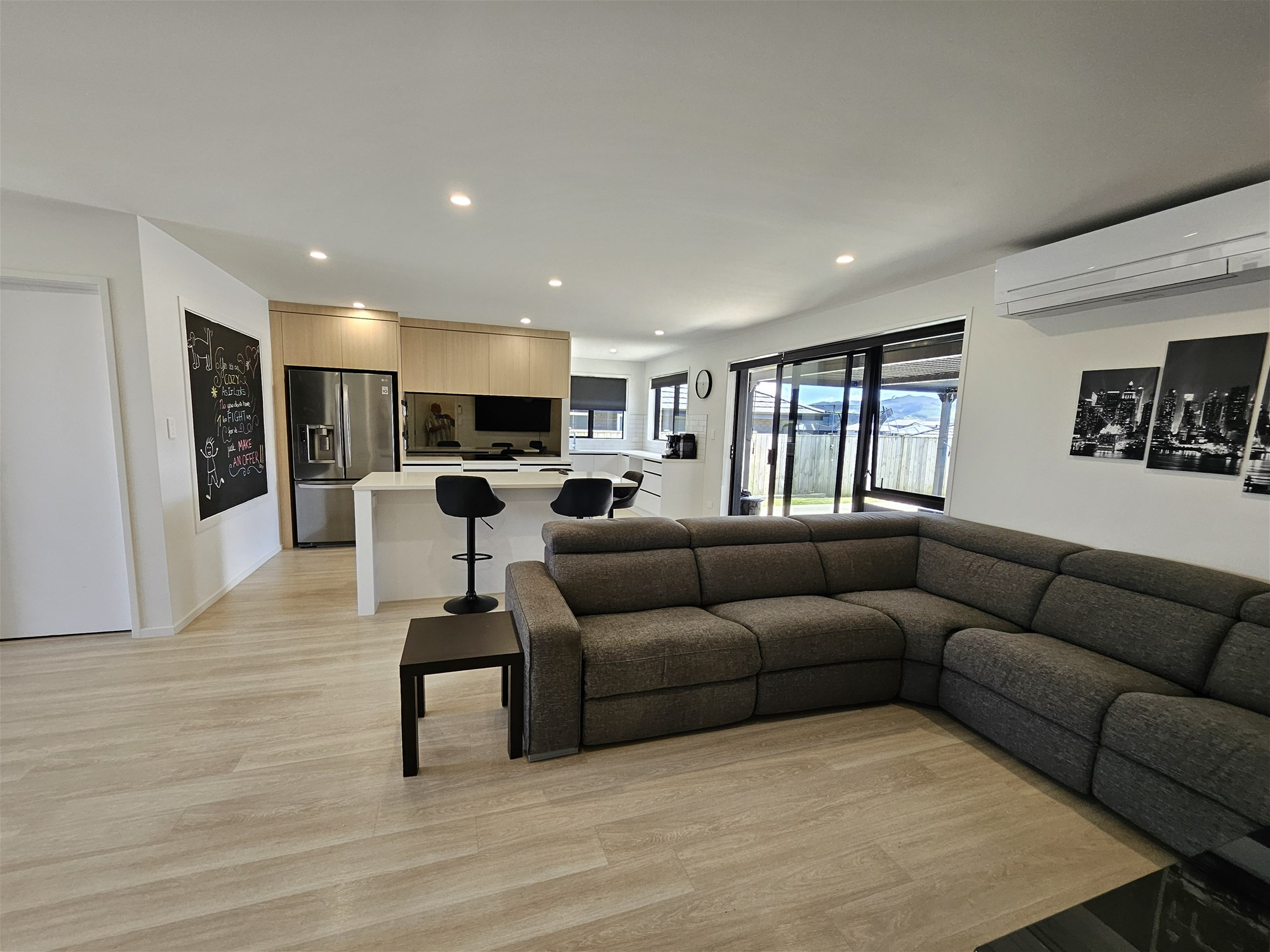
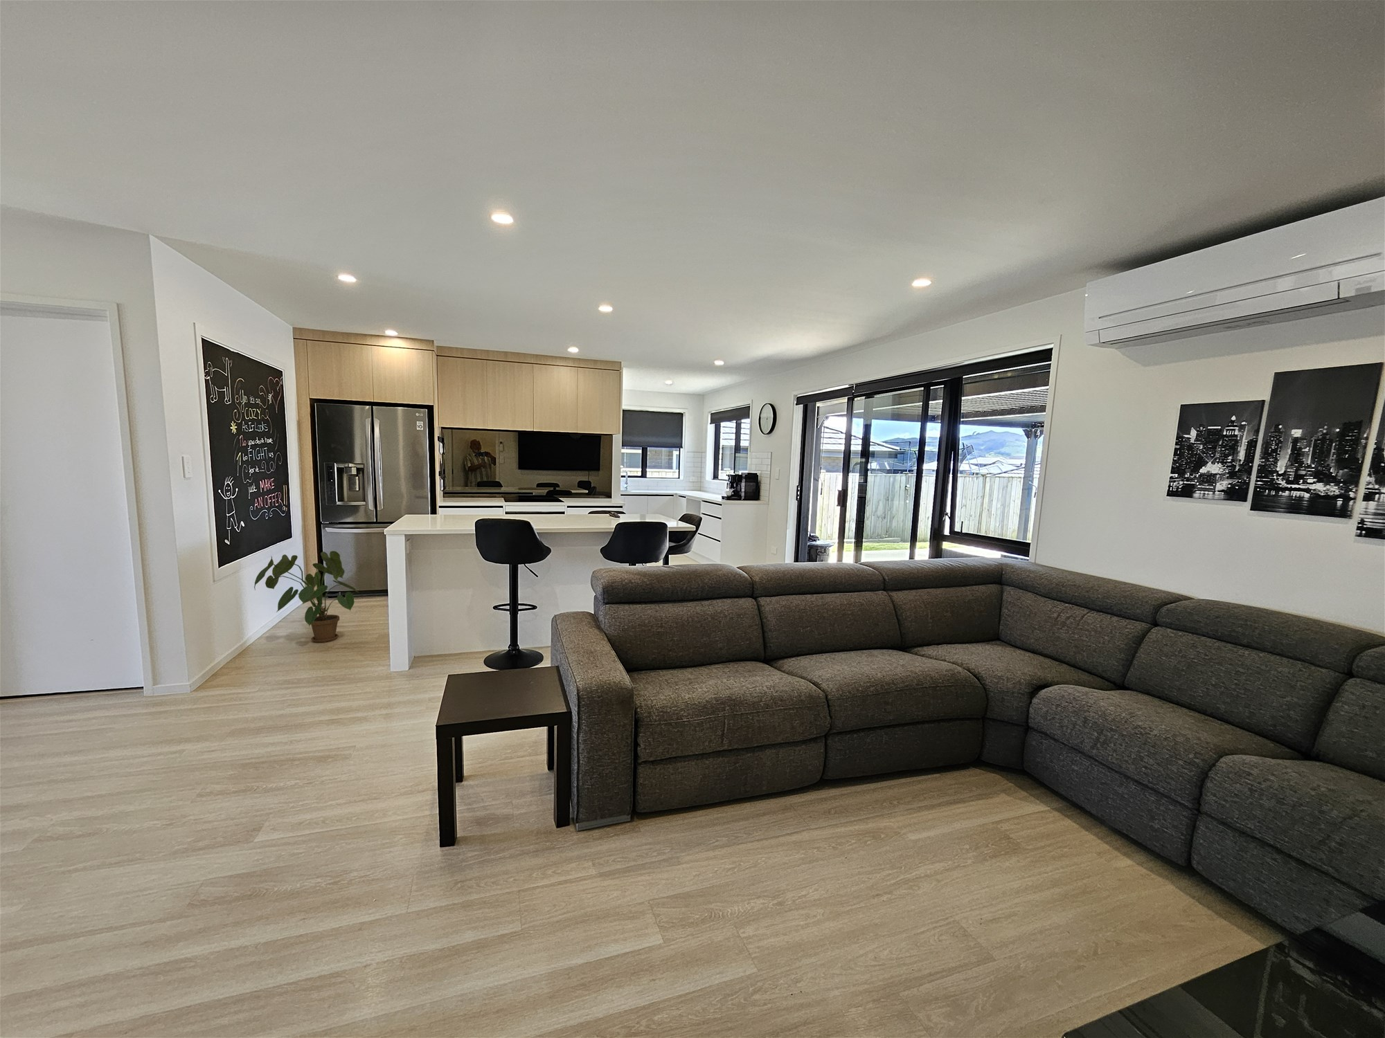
+ house plant [253,551,360,643]
